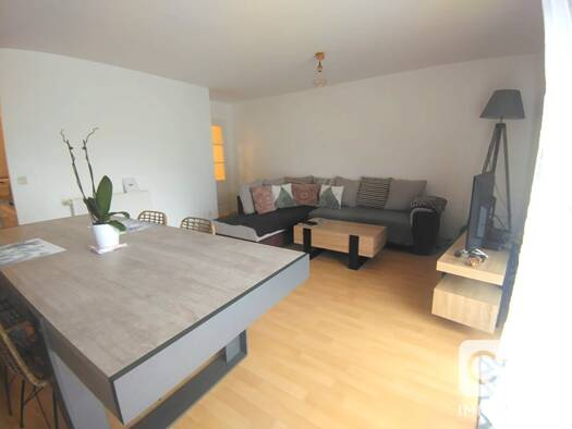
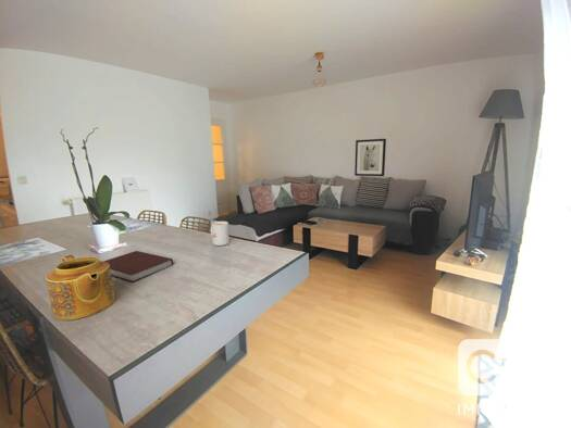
+ wall art [353,138,387,177]
+ notebook [102,250,174,284]
+ mug [210,221,231,247]
+ teapot [45,254,116,320]
